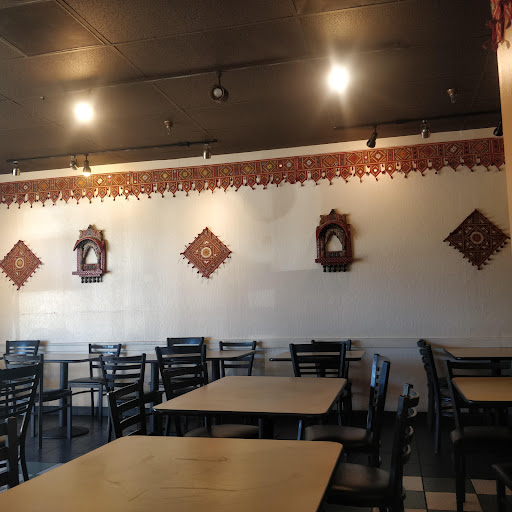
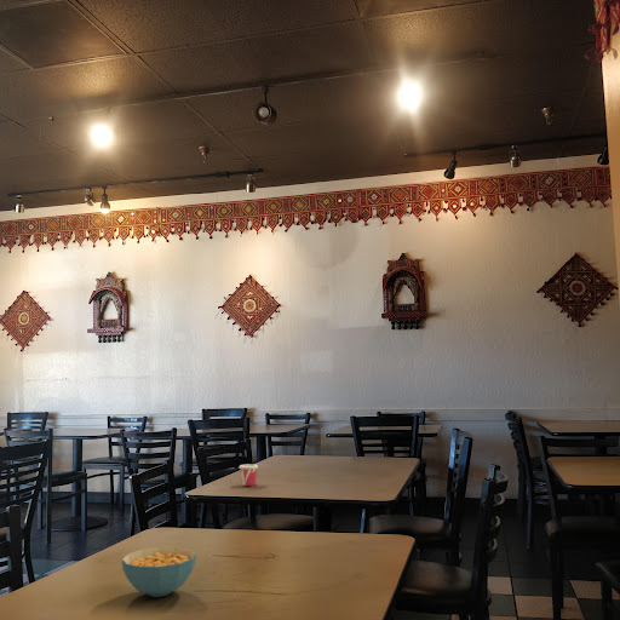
+ cup [237,464,259,487]
+ cereal bowl [121,546,197,598]
